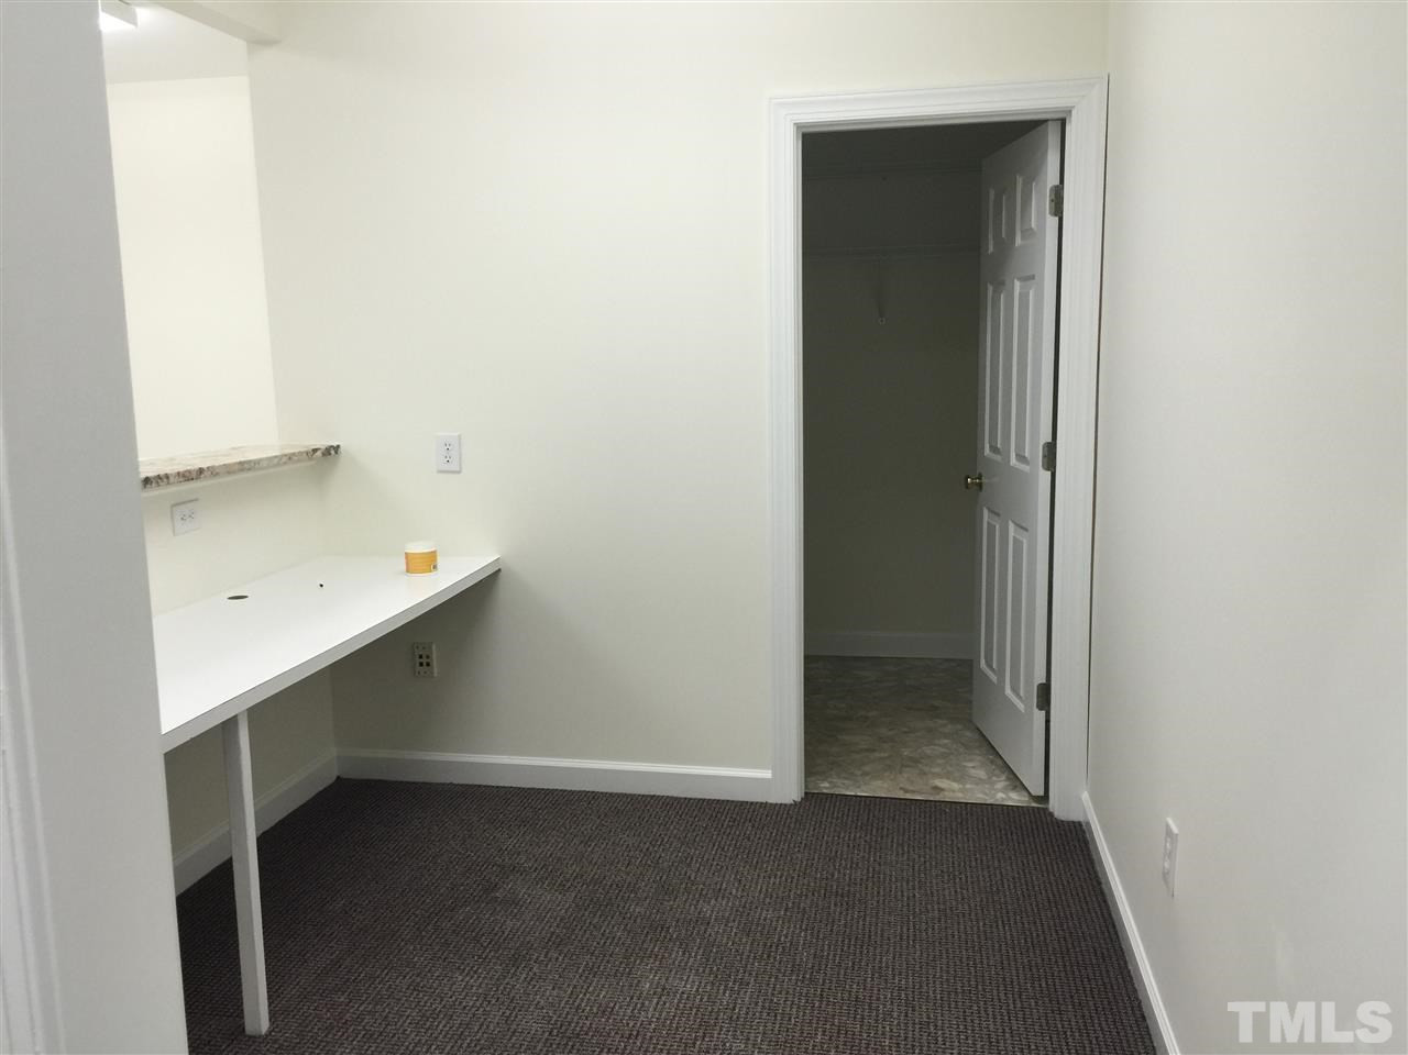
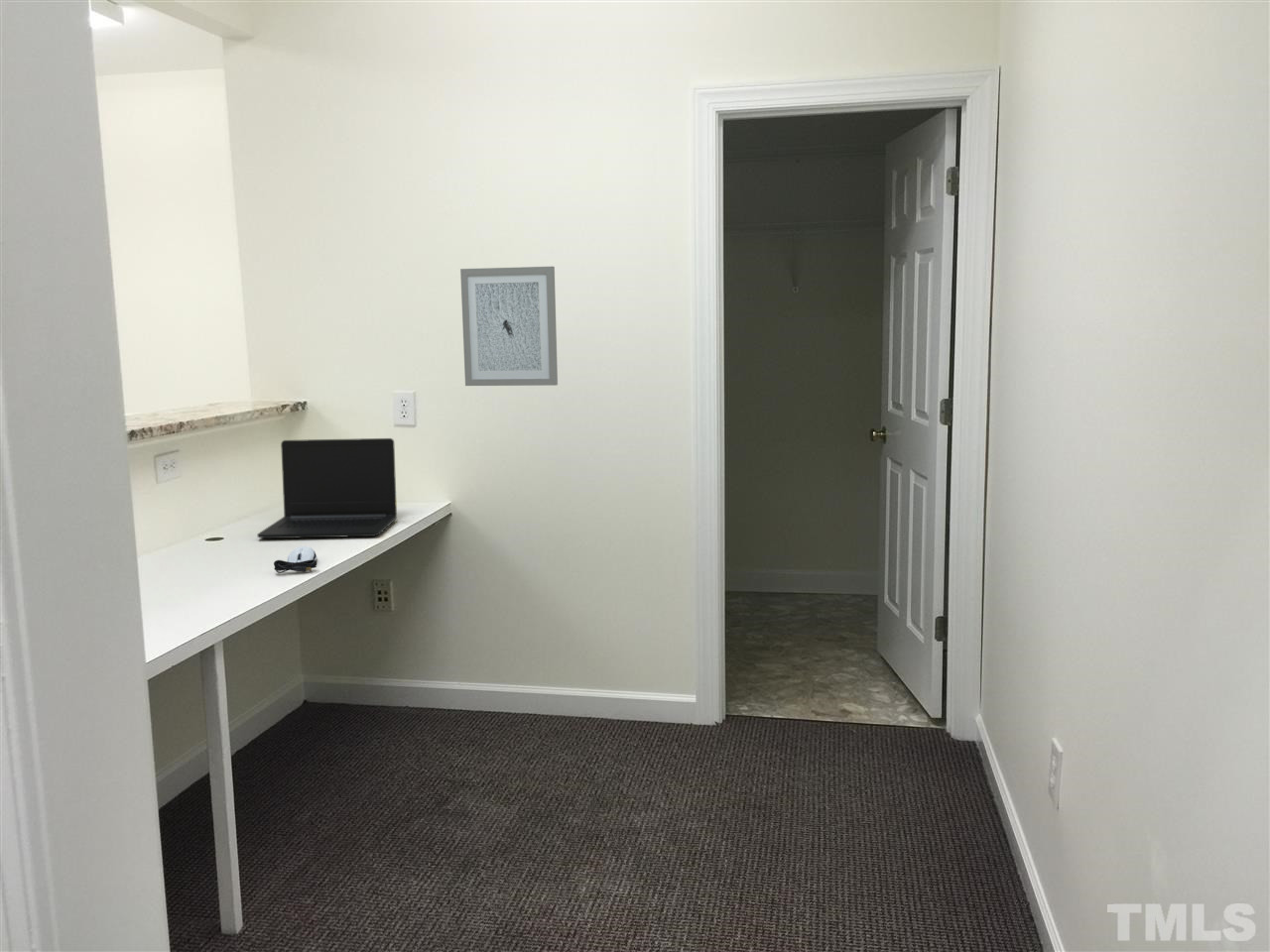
+ laptop [256,437,398,539]
+ computer mouse [273,545,318,574]
+ wall art [459,266,559,387]
